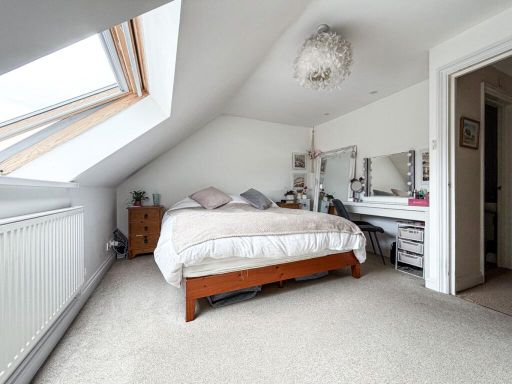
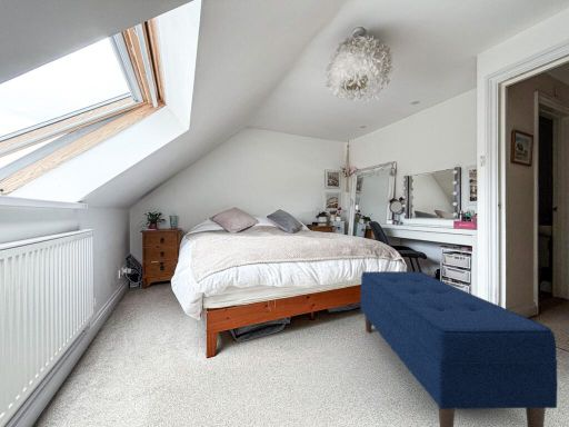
+ bench [360,270,559,427]
